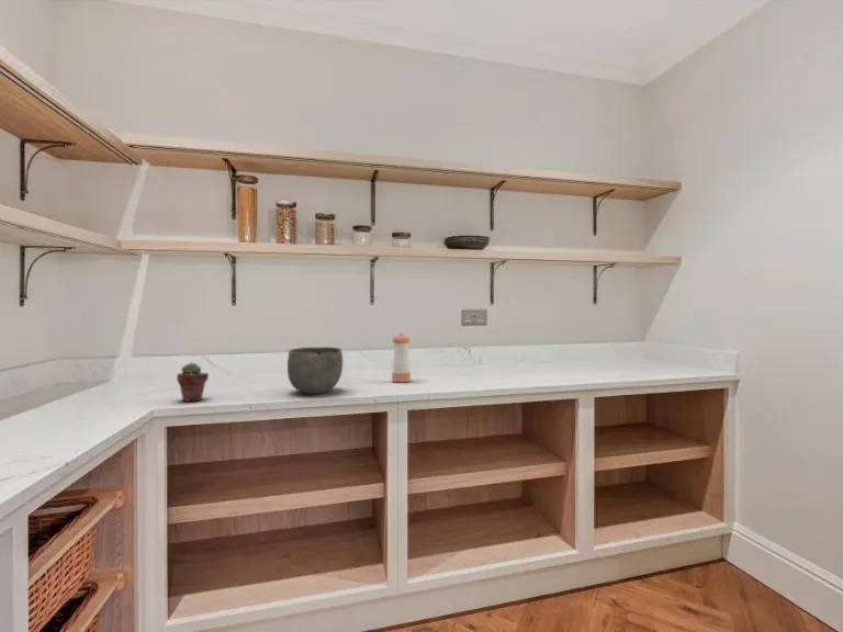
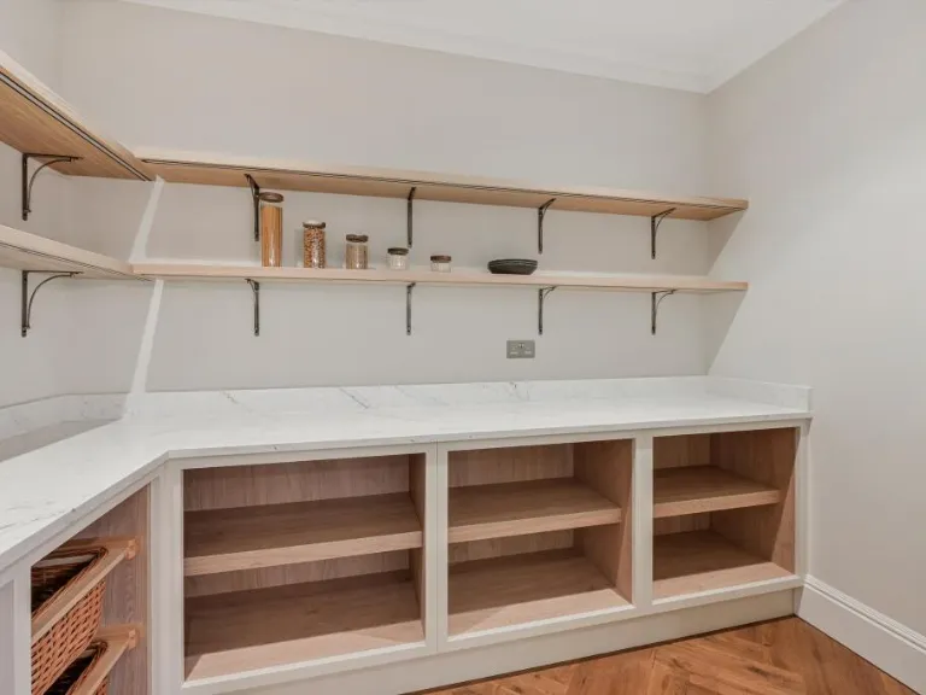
- potted succulent [176,362,210,403]
- pepper shaker [391,331,412,383]
- bowl [286,346,344,395]
